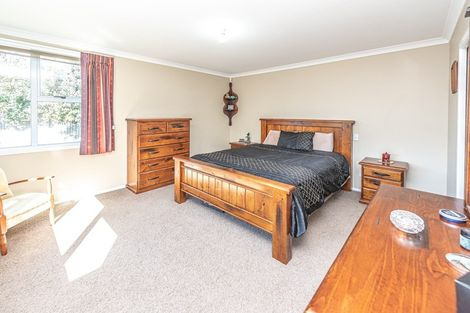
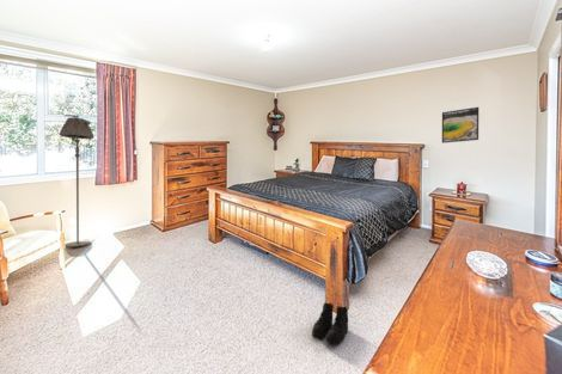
+ boots [311,301,349,345]
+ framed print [441,106,479,145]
+ floor lamp [59,117,94,249]
